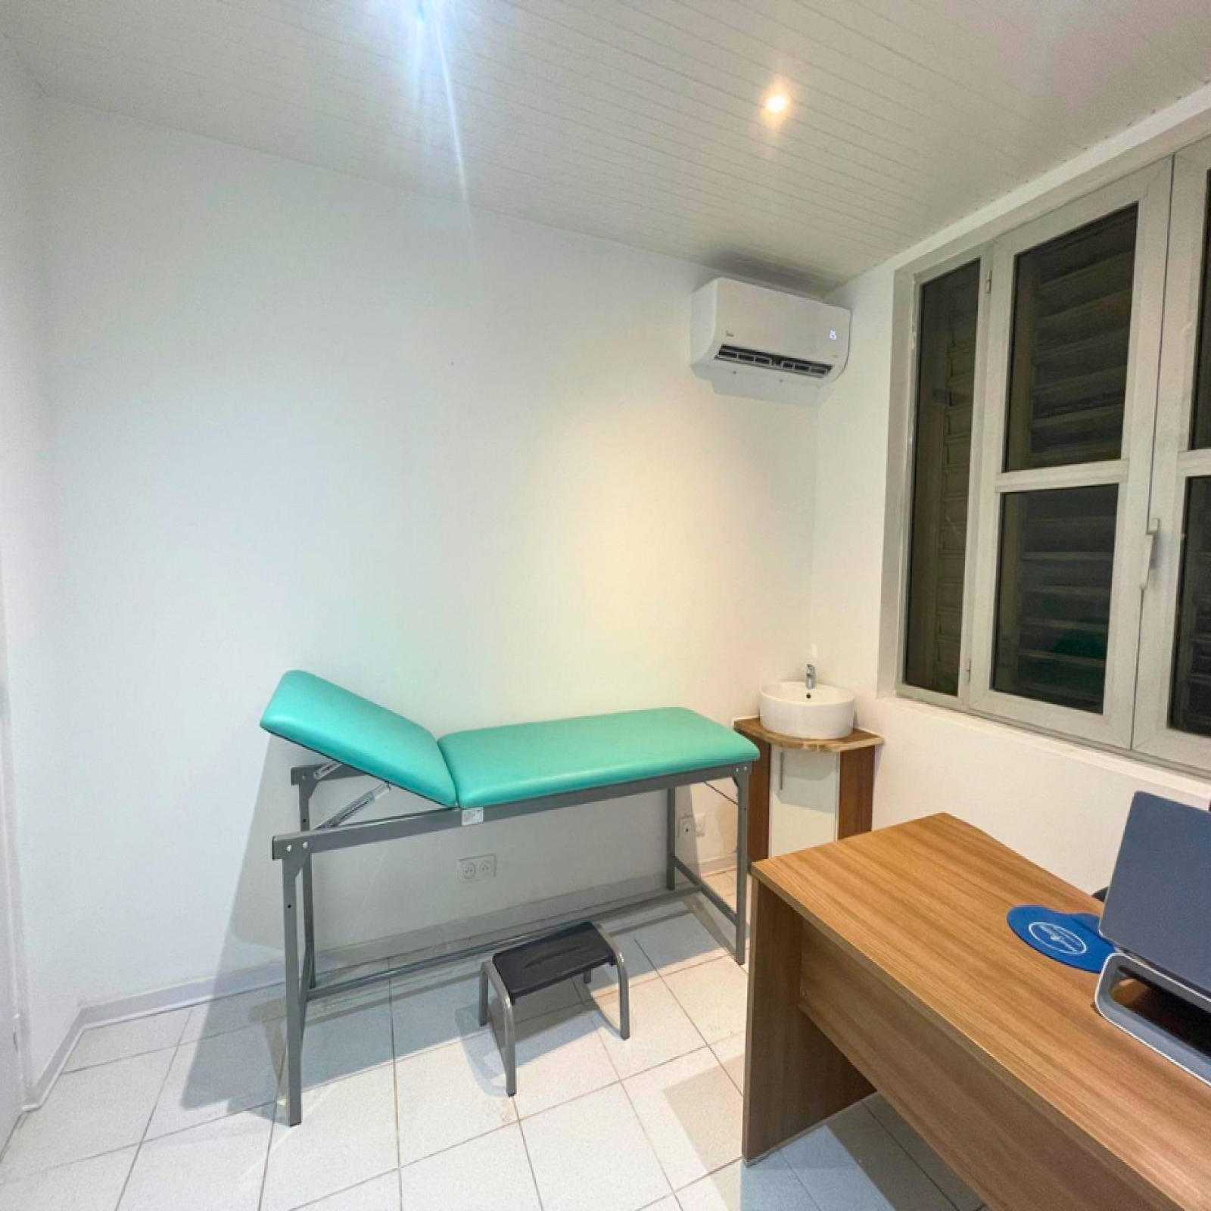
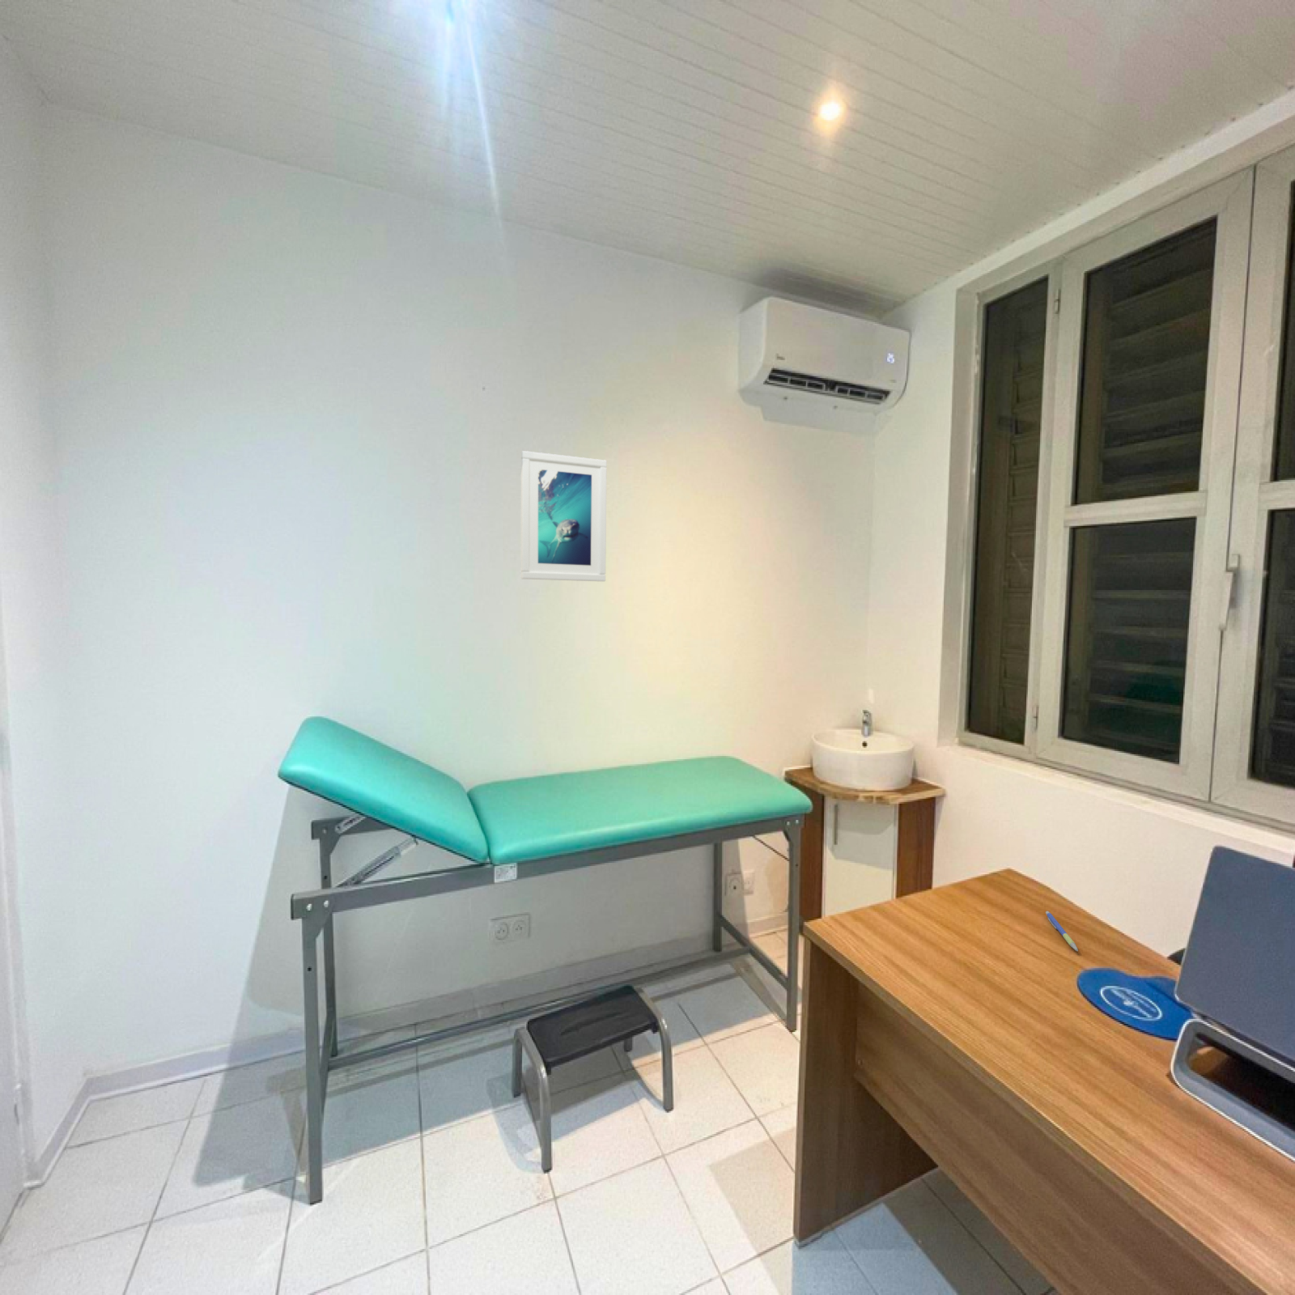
+ pen [1045,911,1079,952]
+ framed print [521,449,608,582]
